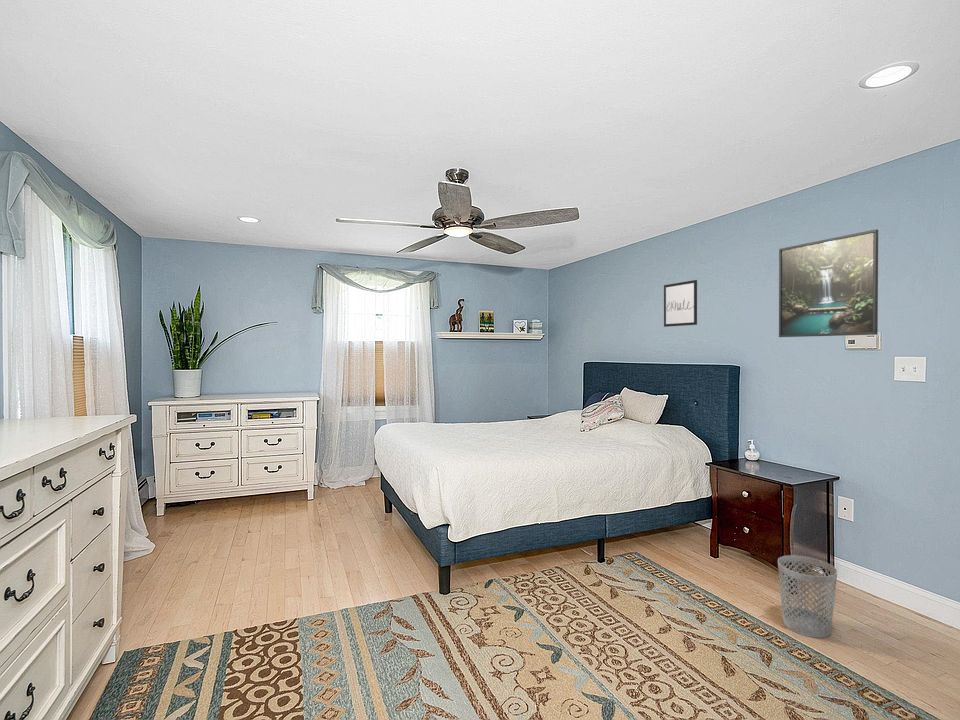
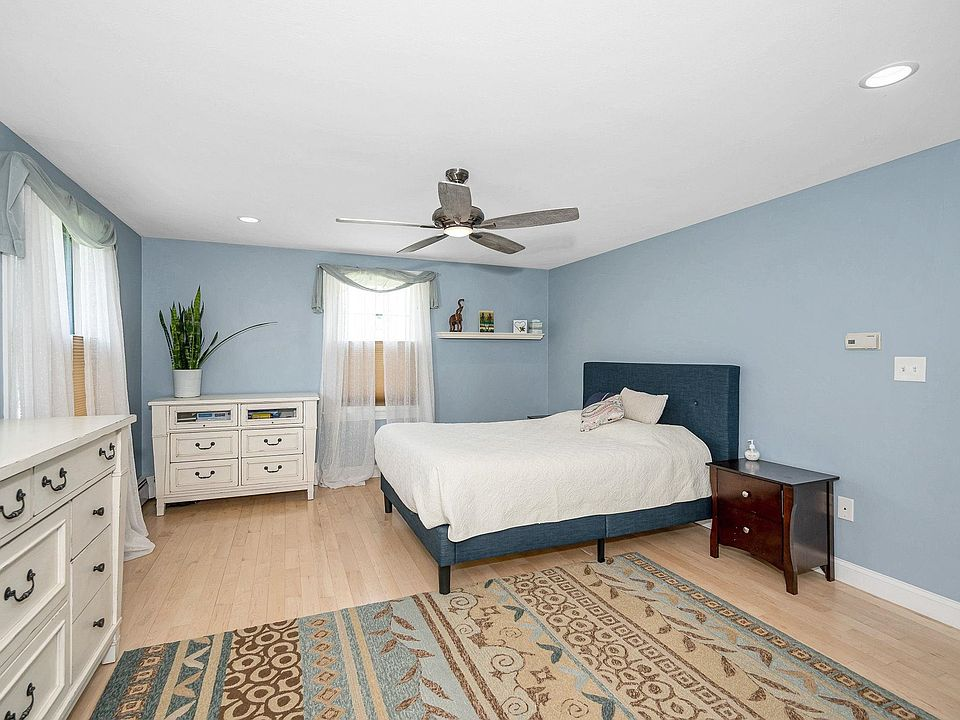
- wall art [663,279,698,328]
- wastebasket [777,554,838,639]
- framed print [778,228,879,338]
